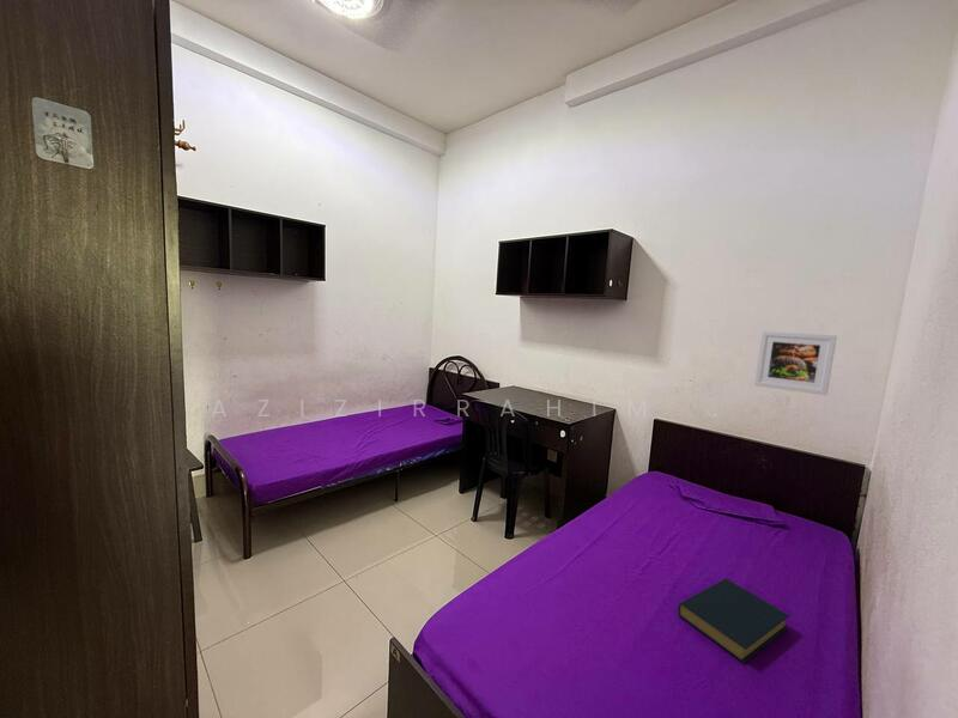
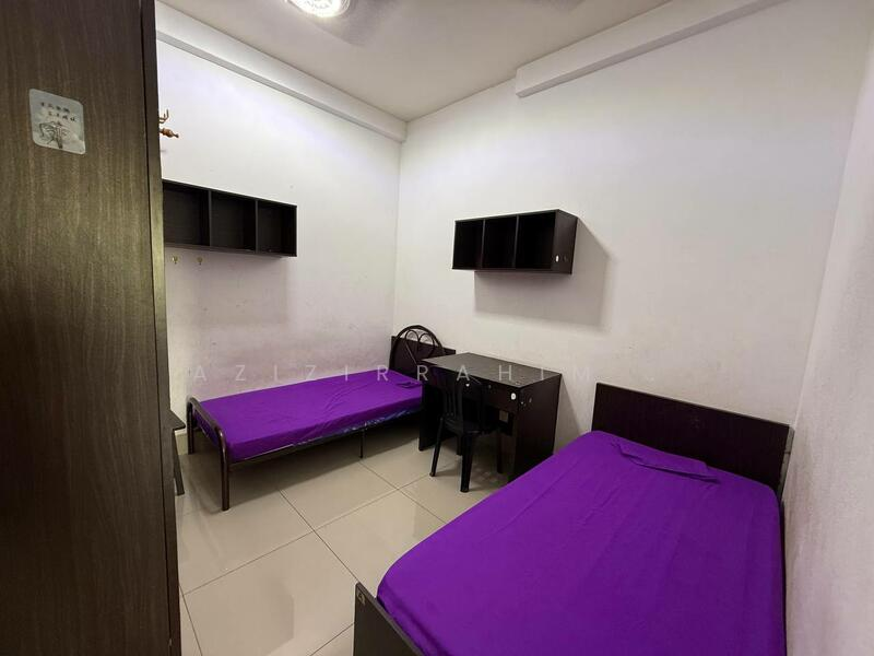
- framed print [753,330,838,396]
- hardback book [677,577,792,664]
